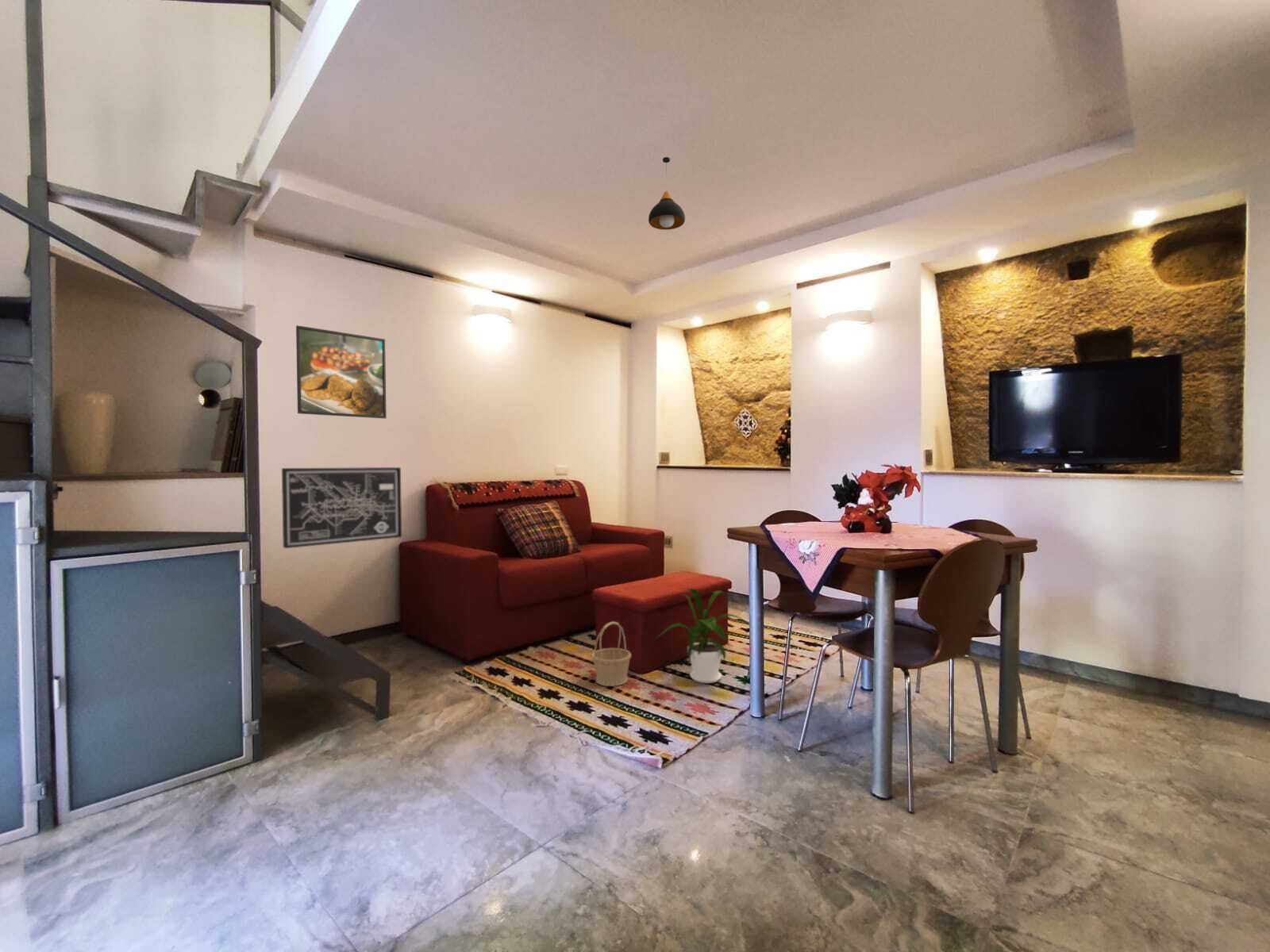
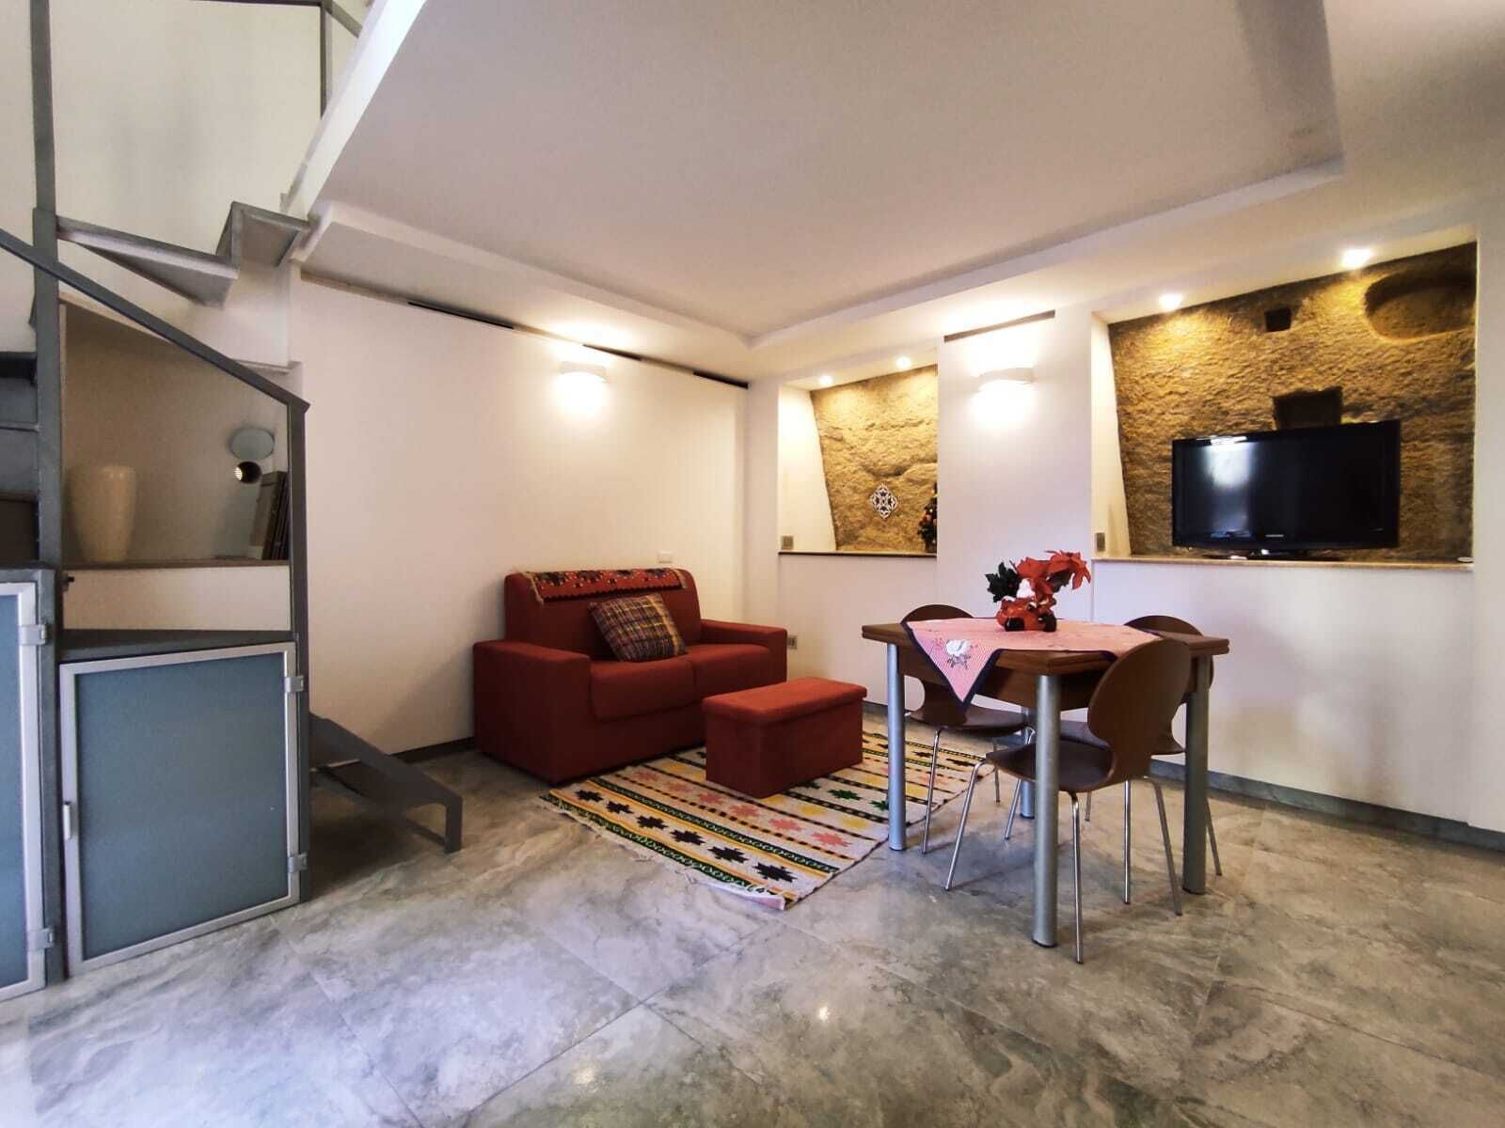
- basket [591,621,632,687]
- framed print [295,324,387,419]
- house plant [655,588,745,684]
- pendant light [648,156,686,230]
- wall art [281,466,402,549]
